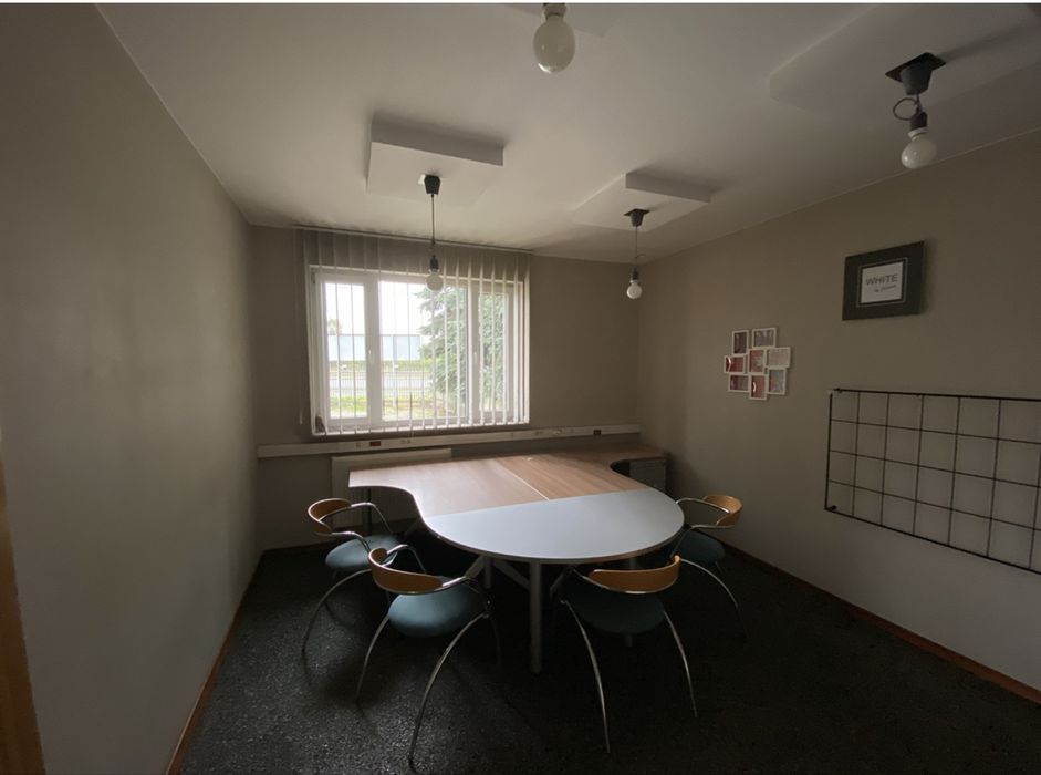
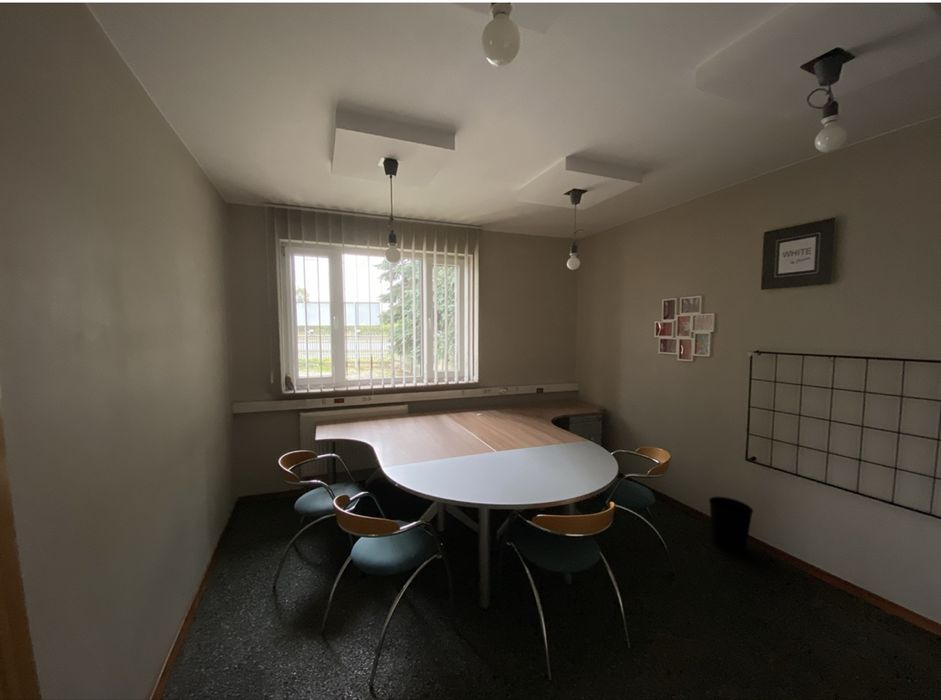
+ wastebasket [708,496,754,555]
